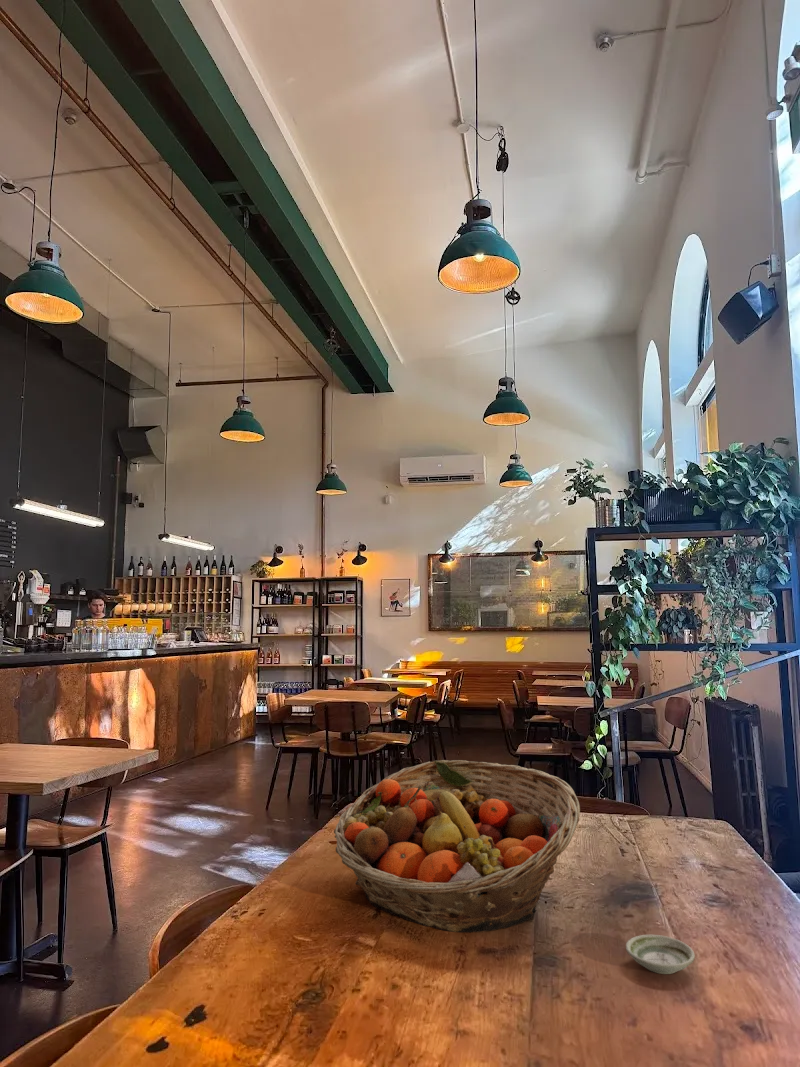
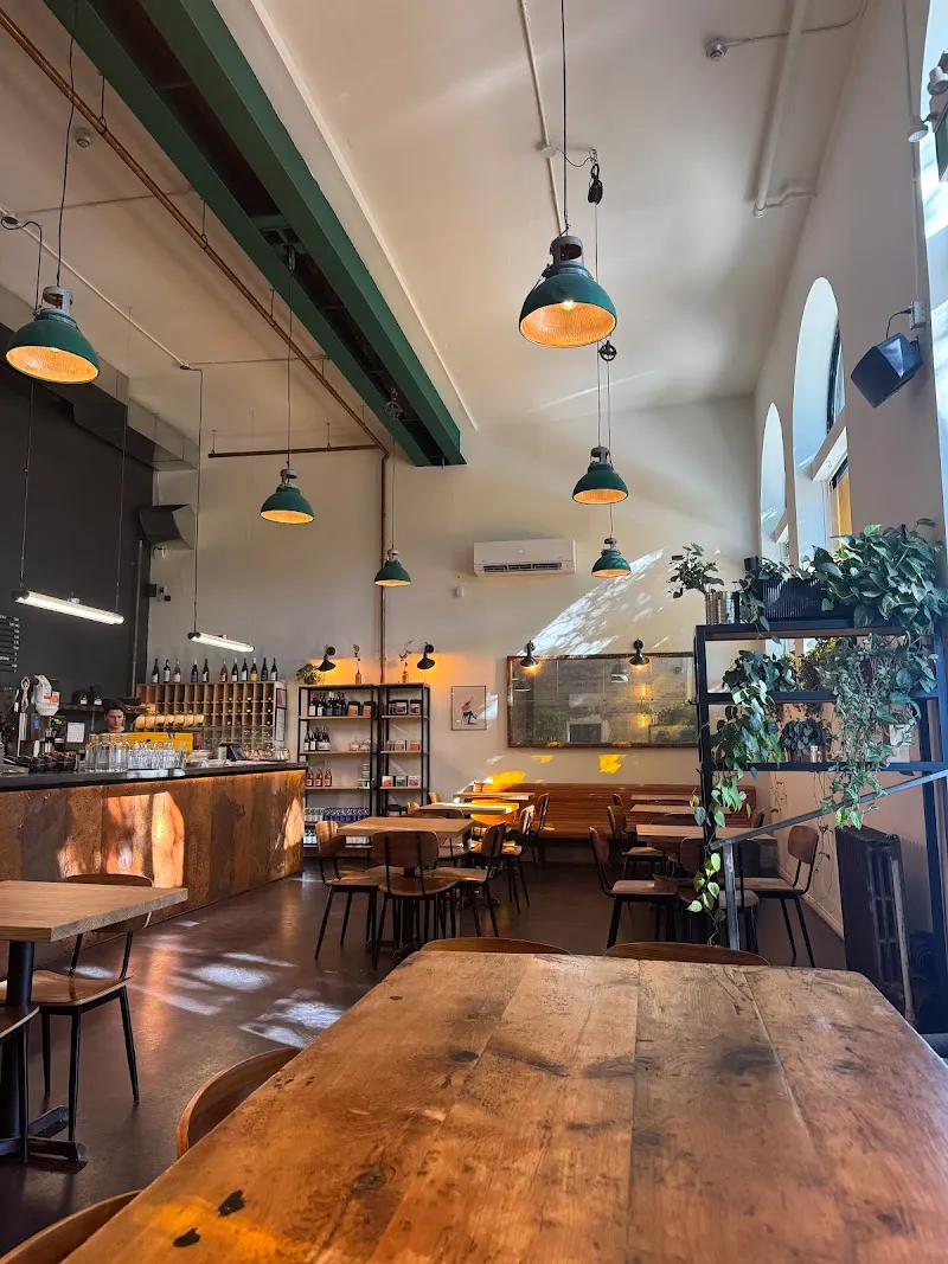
- saucer [625,934,696,975]
- fruit basket [333,759,581,934]
